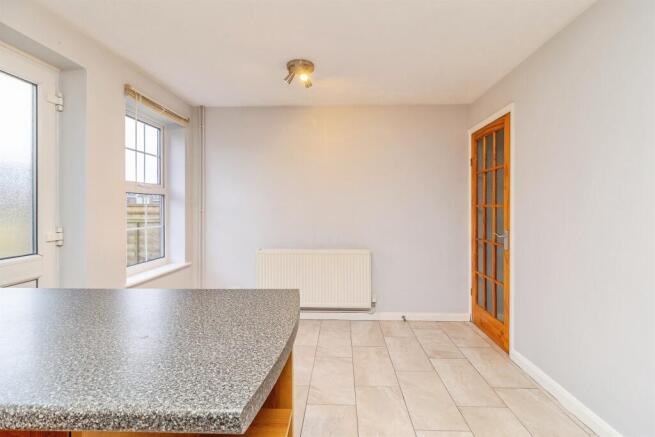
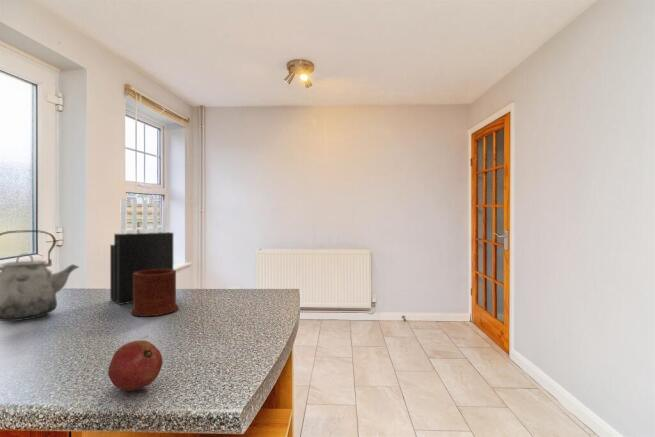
+ knife block [109,198,174,306]
+ fruit [107,339,164,392]
+ kettle [0,229,80,322]
+ mug [129,269,179,317]
